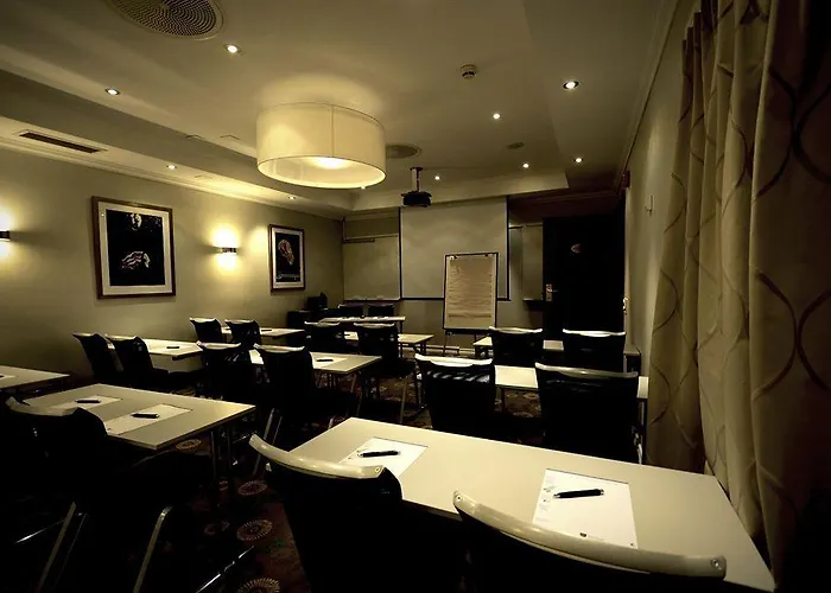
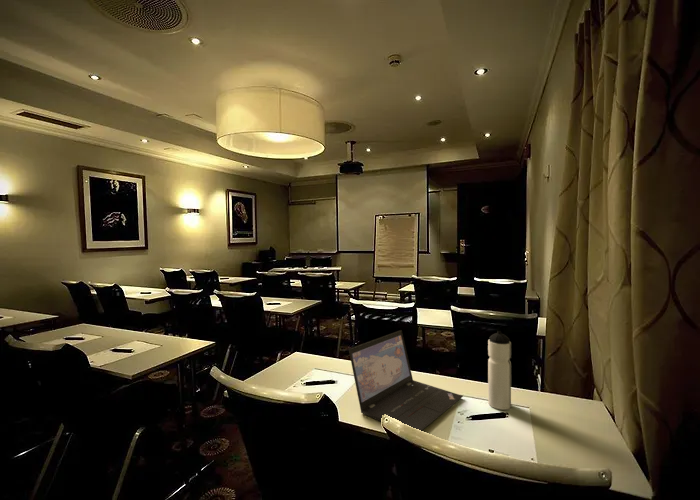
+ laptop [348,329,464,432]
+ water bottle [487,330,512,411]
